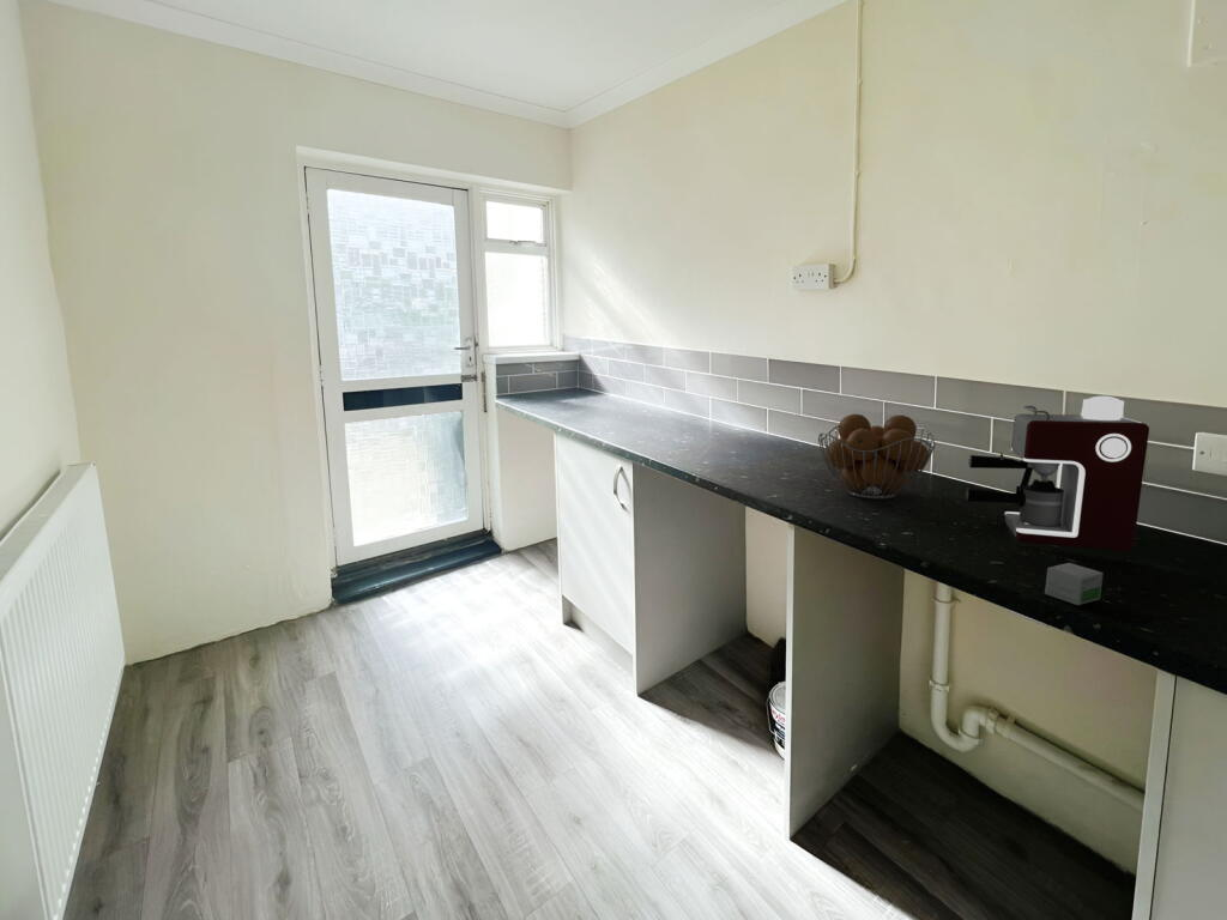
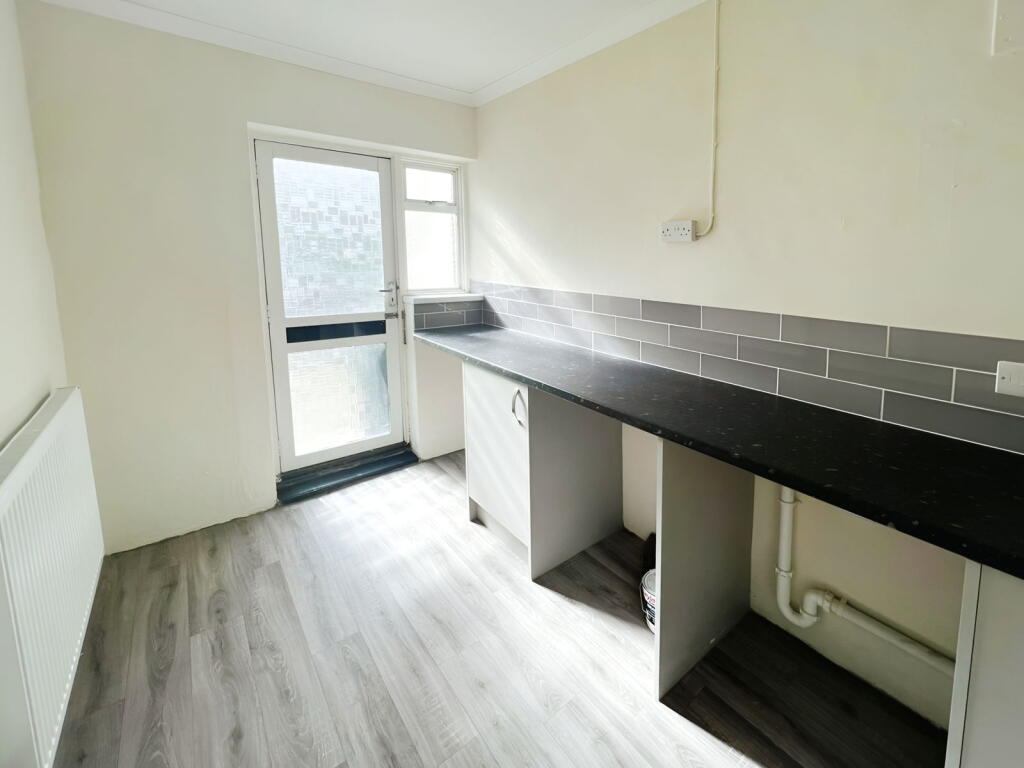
- fruit basket [817,412,936,500]
- small box [1044,562,1105,606]
- coffee maker [965,395,1150,553]
